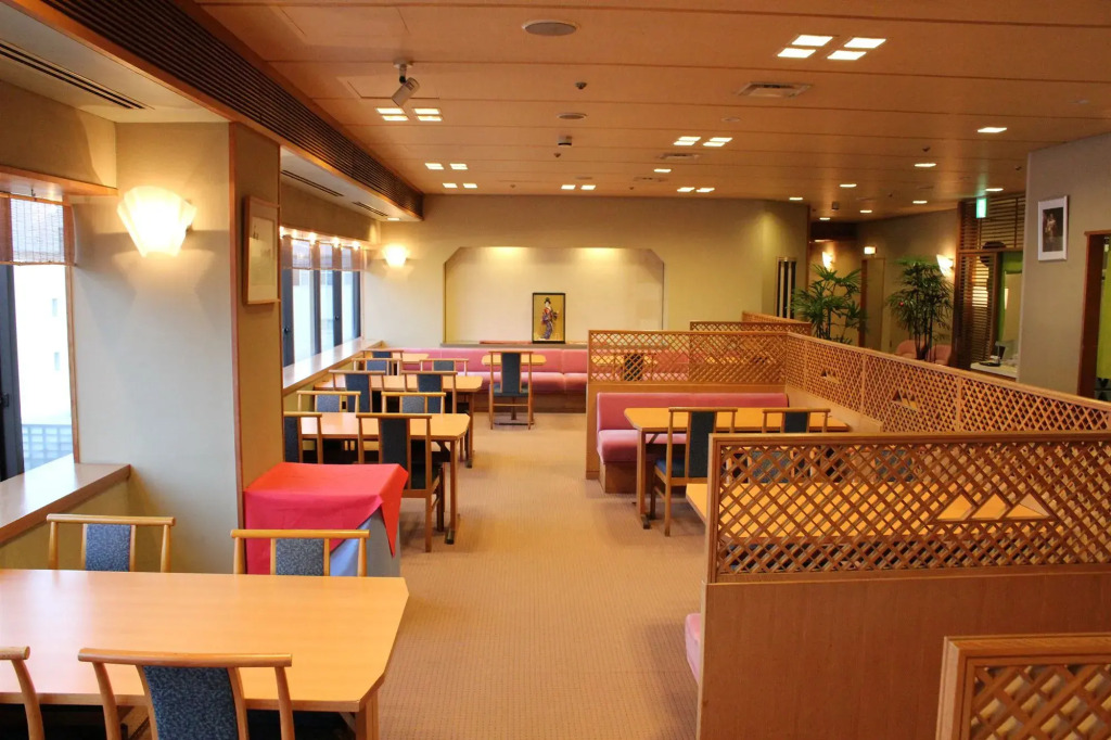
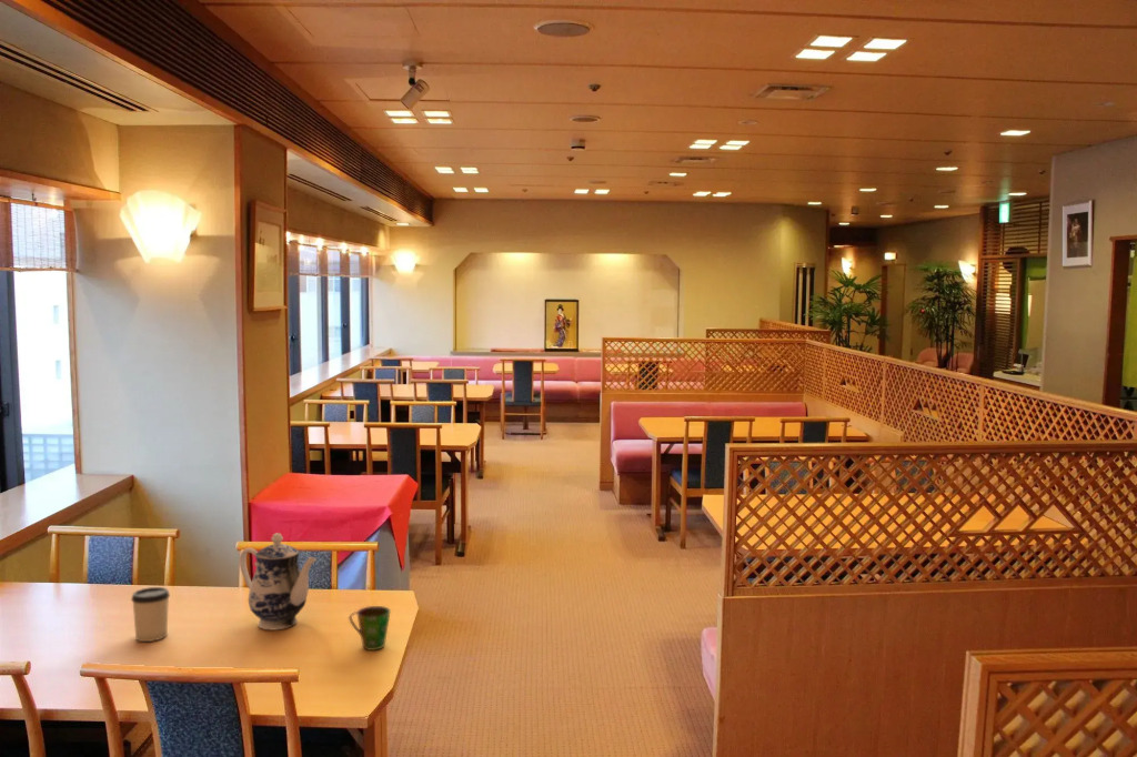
+ cup [130,586,171,643]
+ cup [348,605,392,652]
+ teapot [239,532,318,630]
